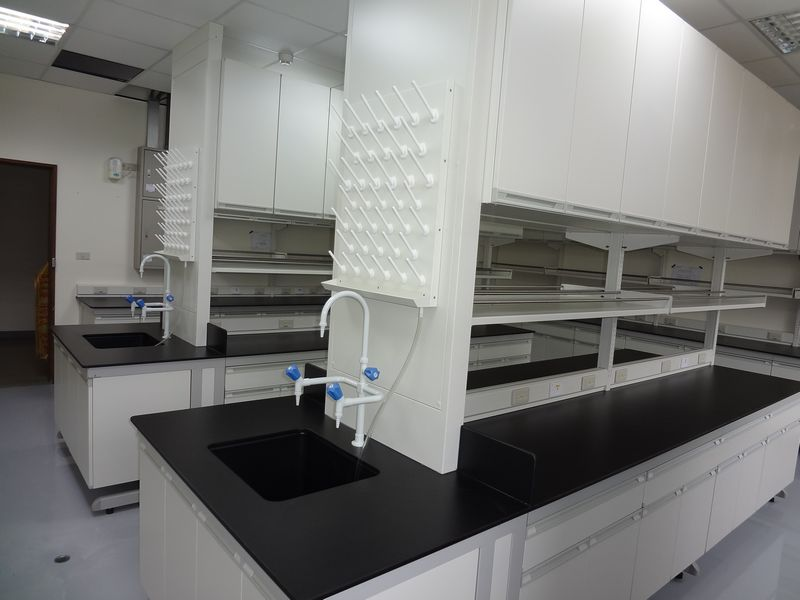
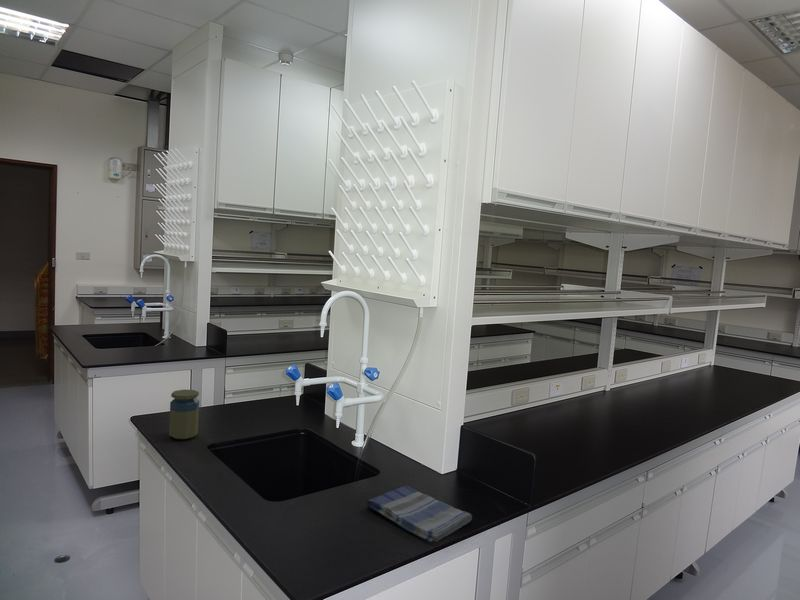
+ jar [168,389,200,440]
+ dish towel [366,485,473,543]
